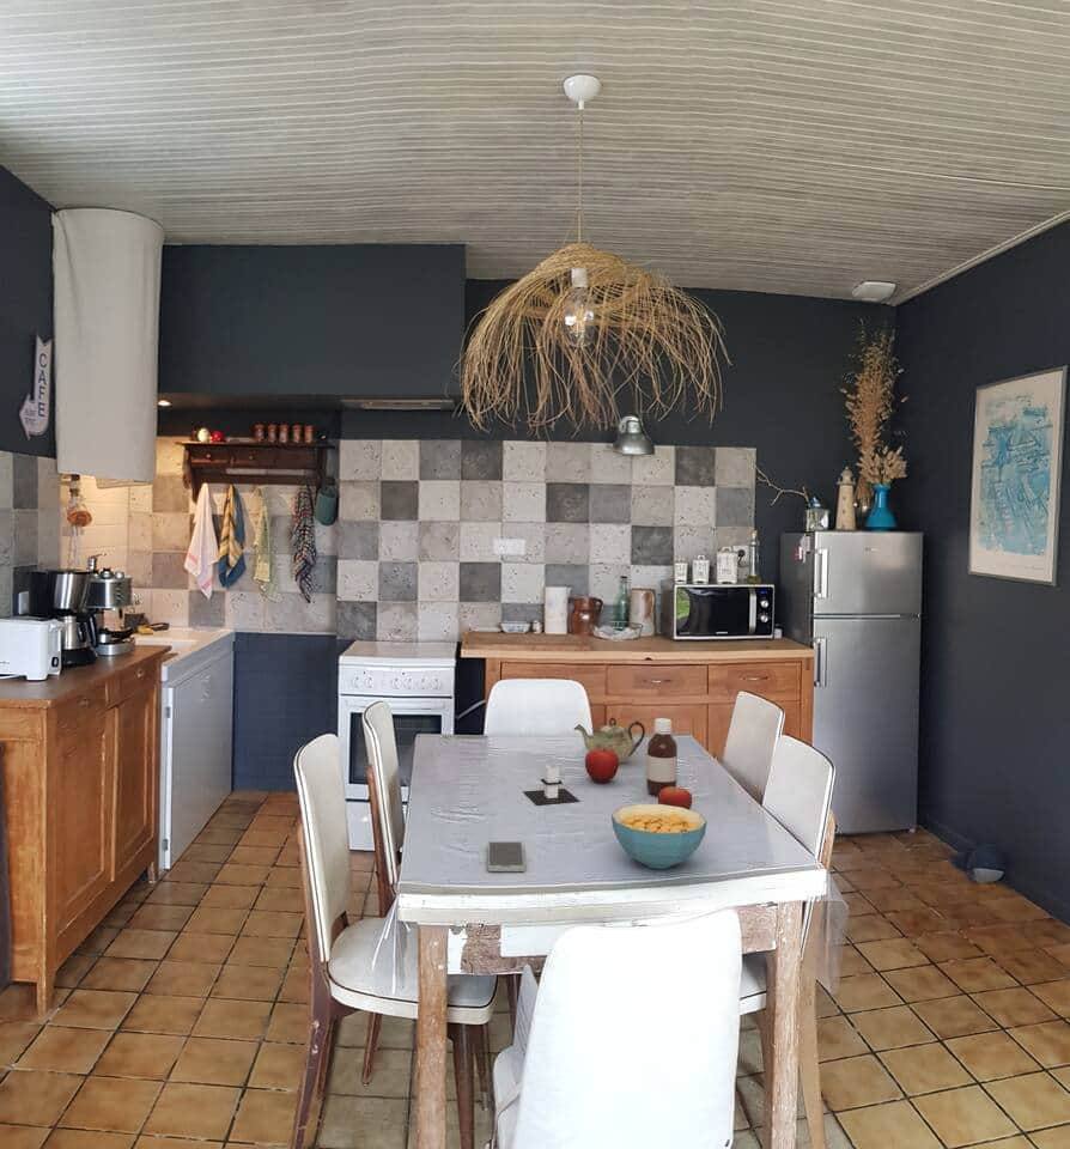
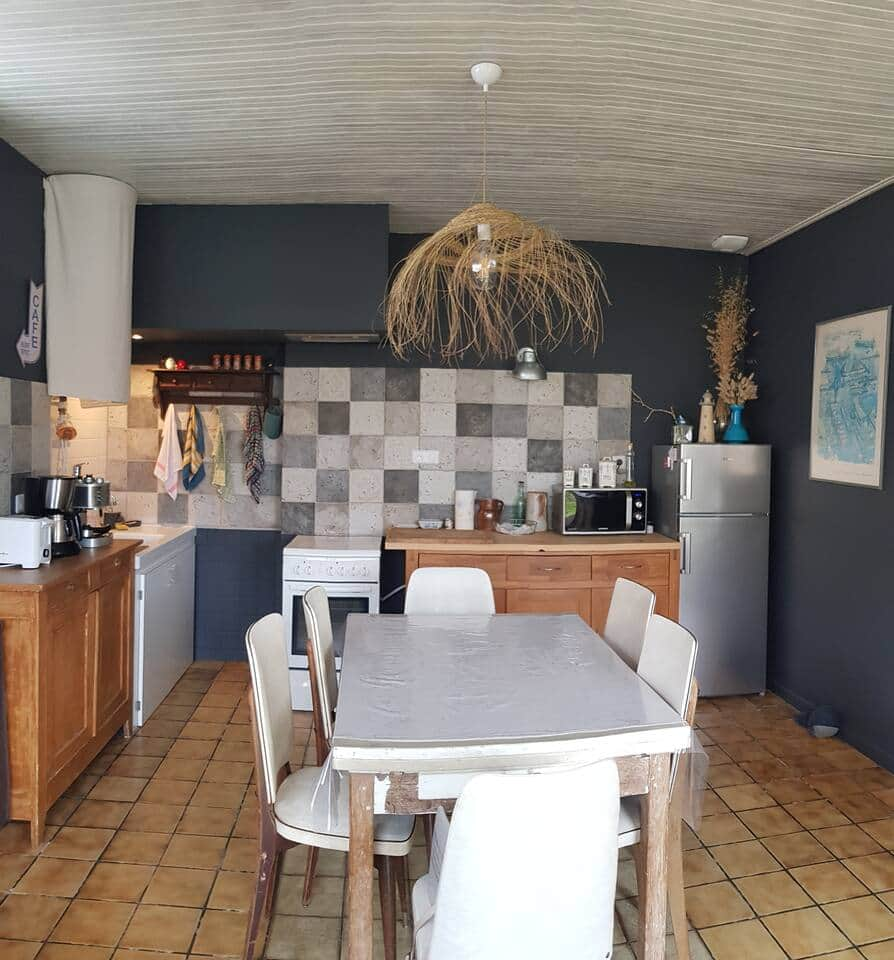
- architectural model [522,765,580,805]
- teapot [572,716,646,765]
- cereal bowl [610,803,709,870]
- bottle [645,717,679,796]
- fruit [657,784,693,810]
- smartphone [487,840,525,873]
- fruit [584,747,620,784]
